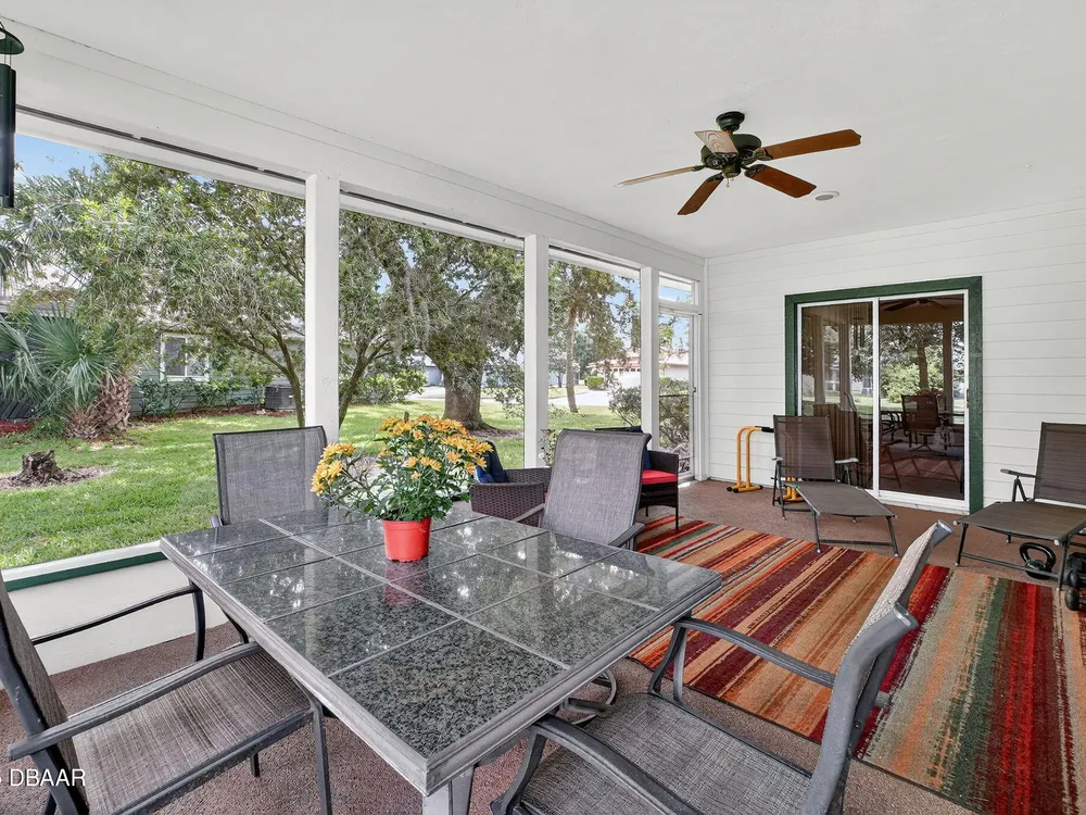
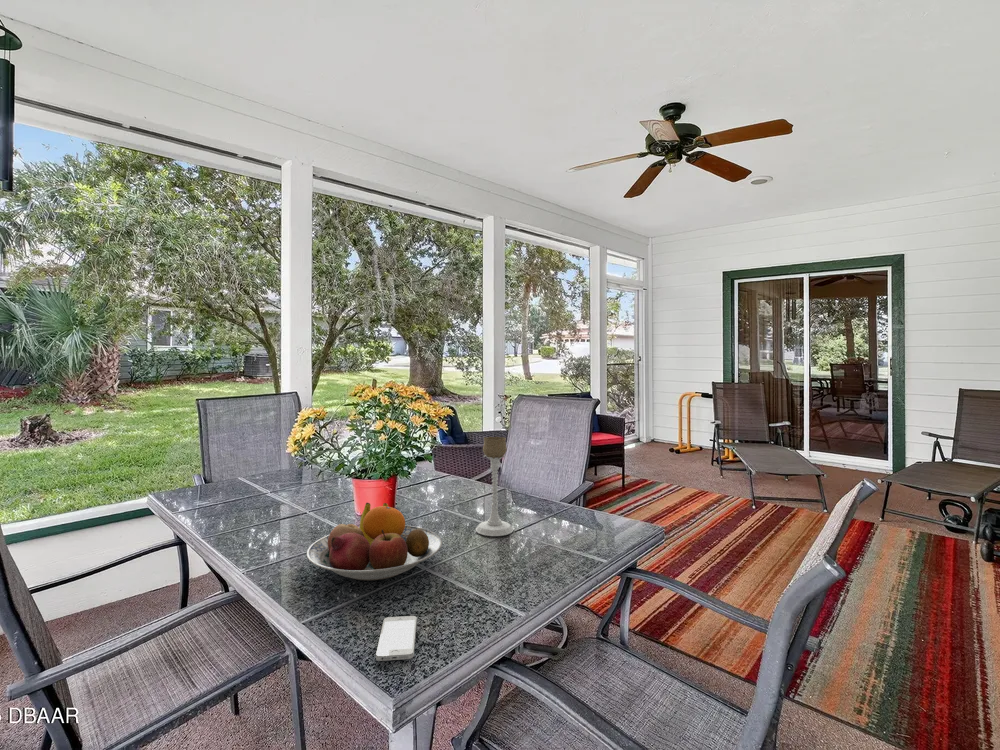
+ fruit bowl [306,502,443,581]
+ smartphone [375,615,418,662]
+ candle holder [475,436,514,537]
